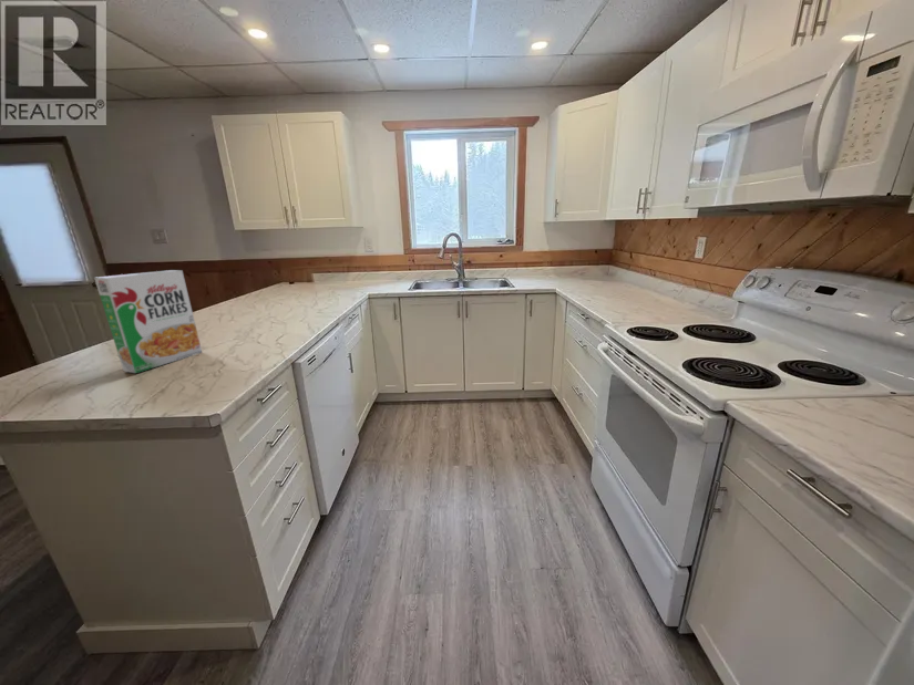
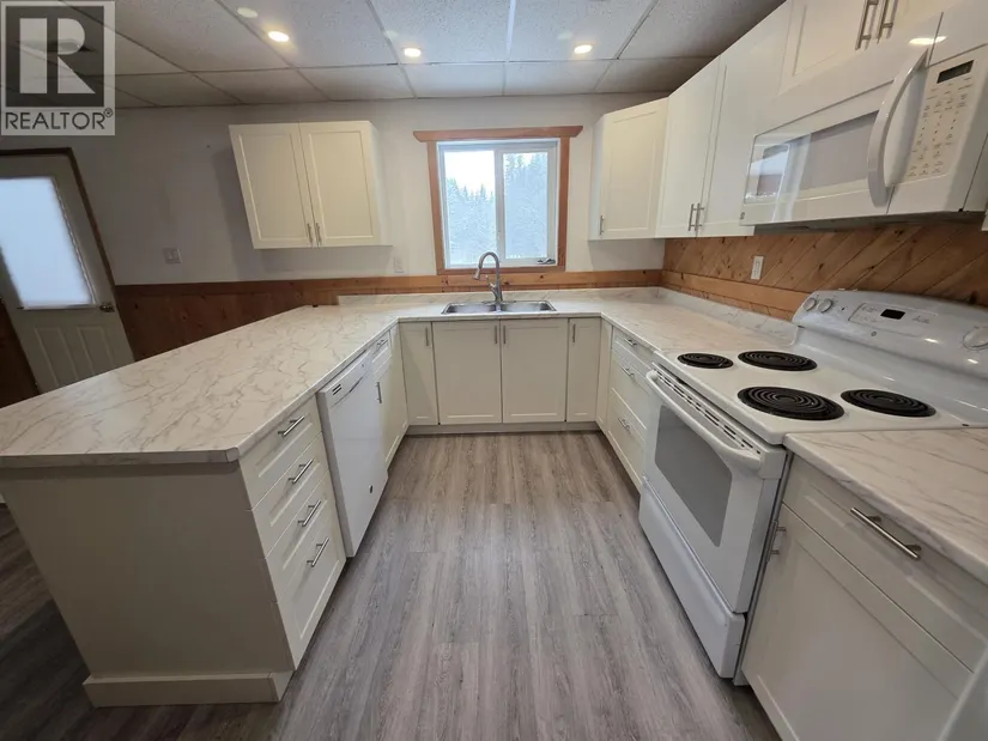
- cereal box [93,269,203,374]
